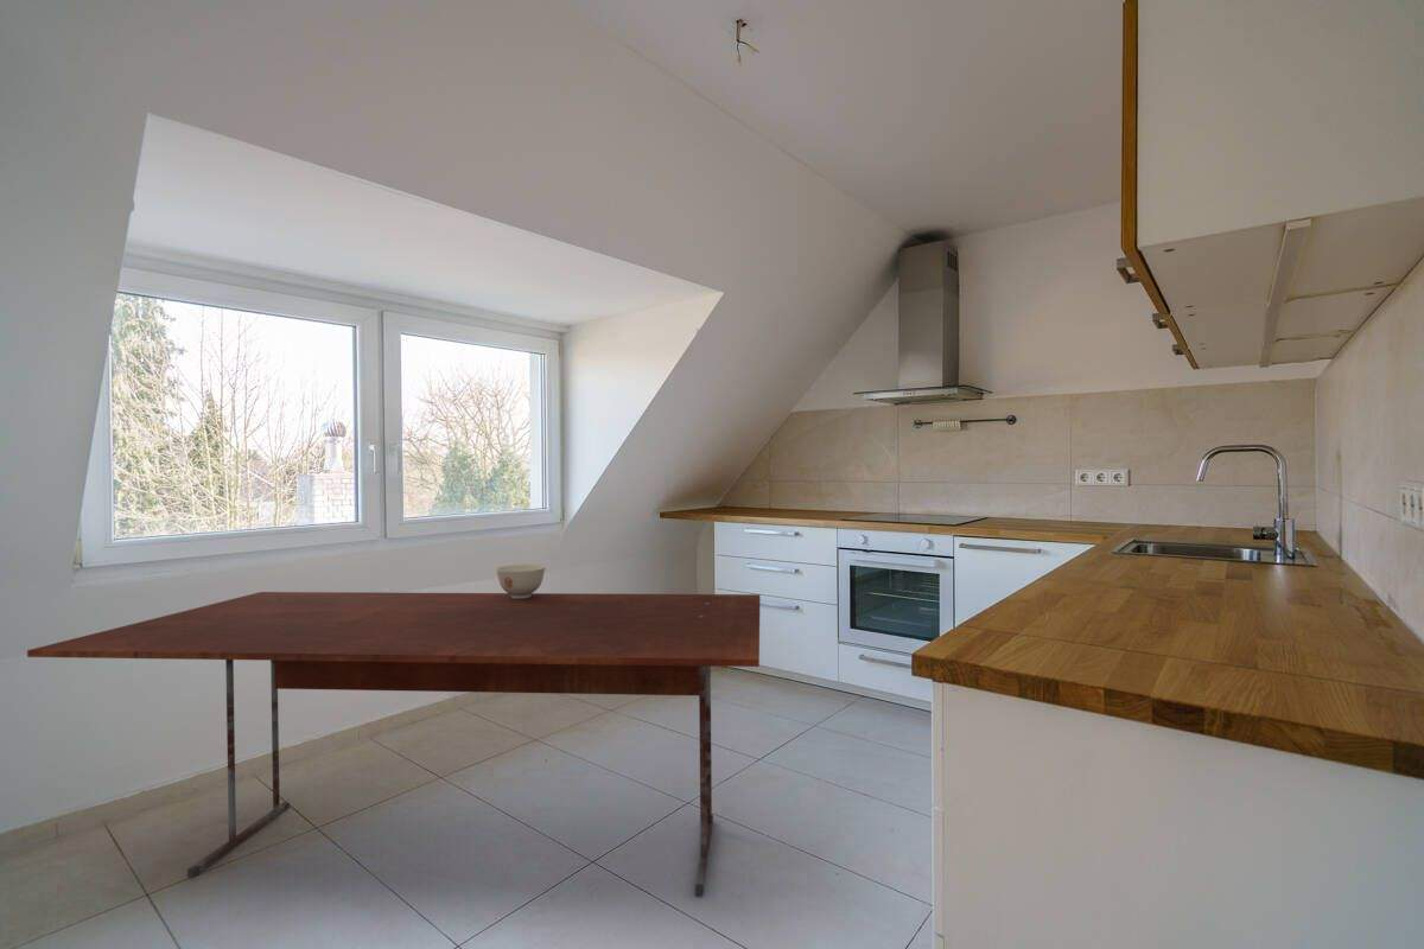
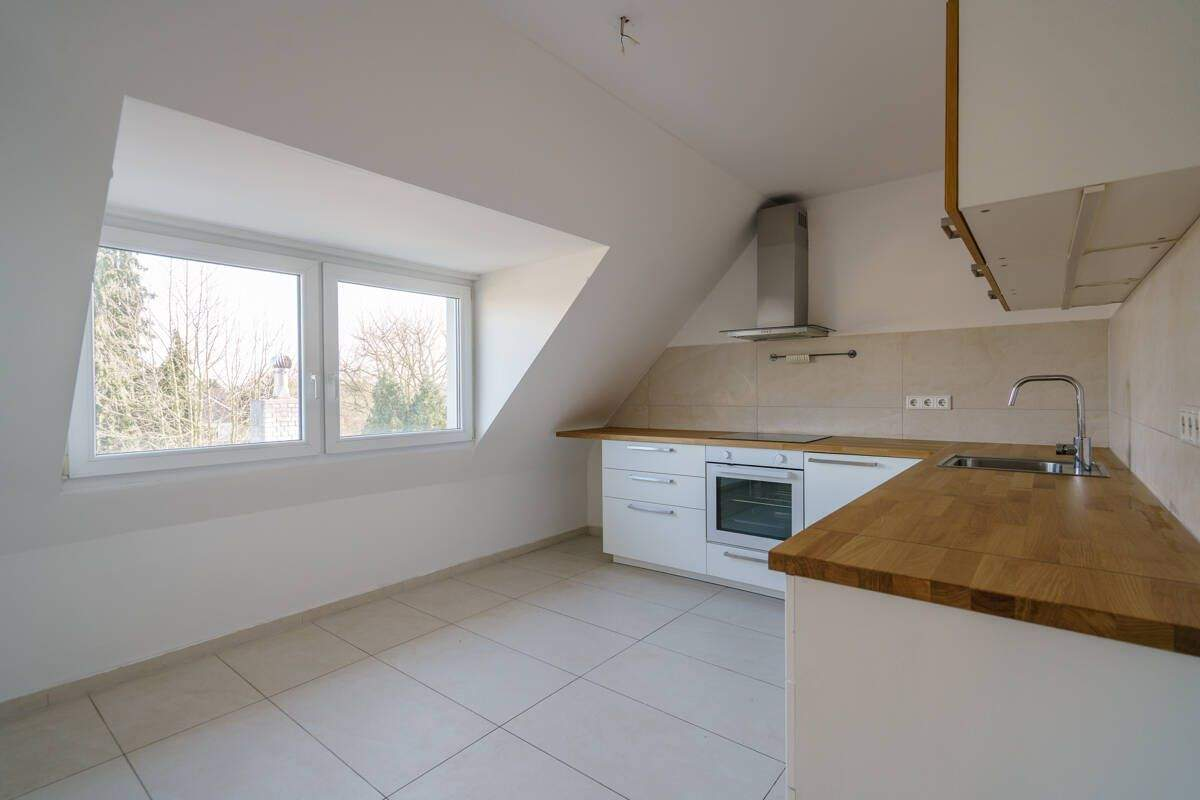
- dining table [26,591,762,897]
- bowl [495,563,546,599]
